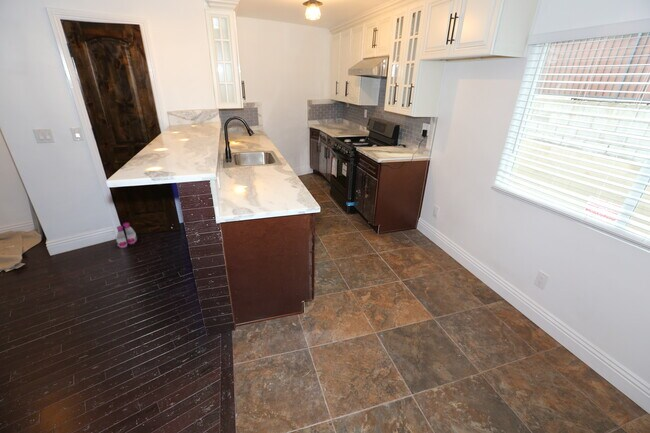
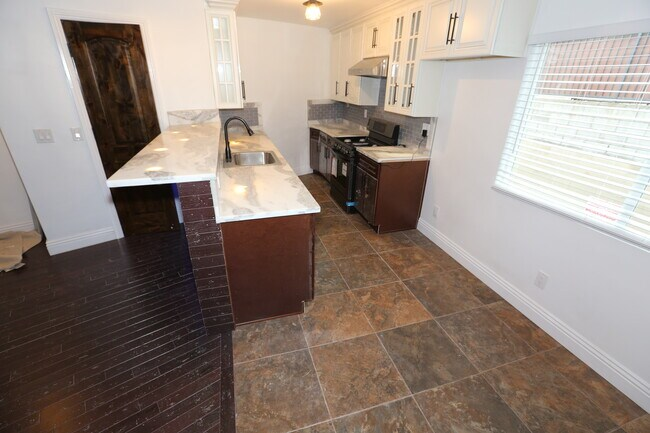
- boots [115,221,138,249]
